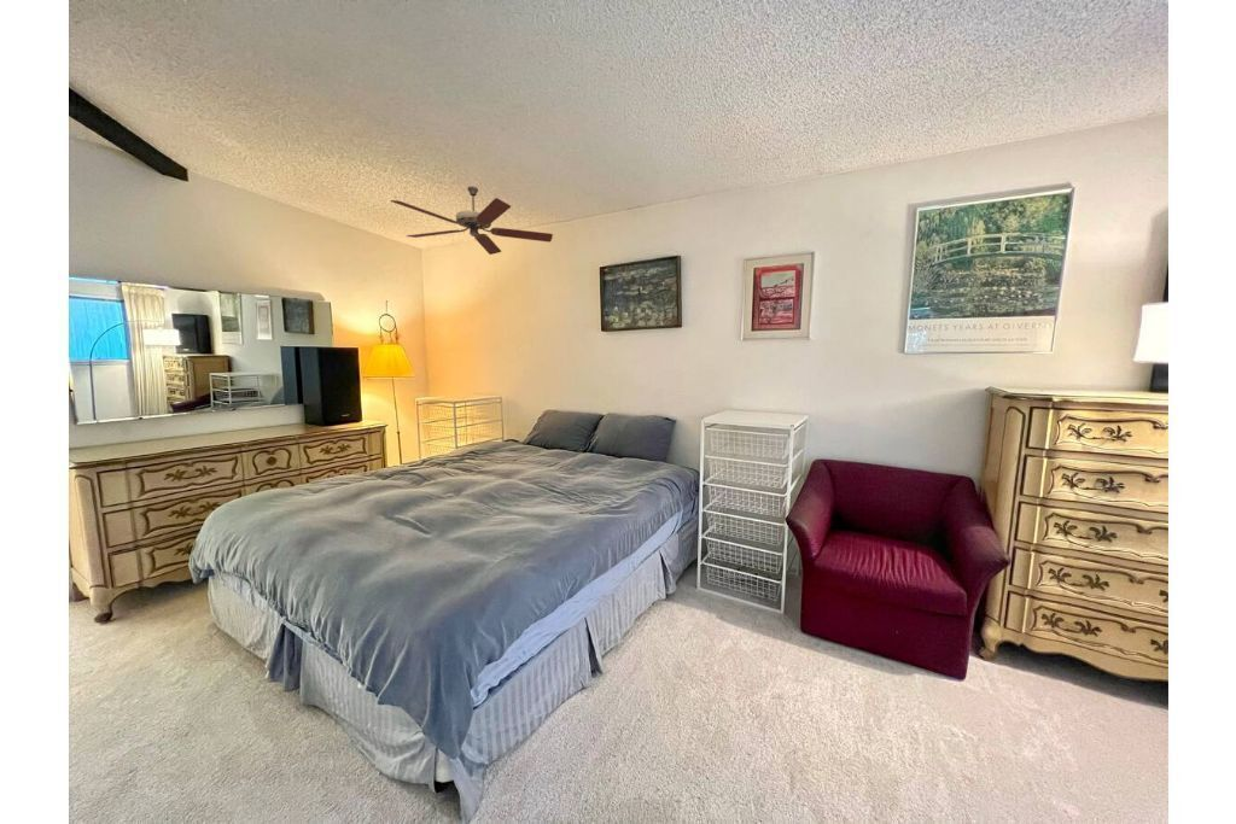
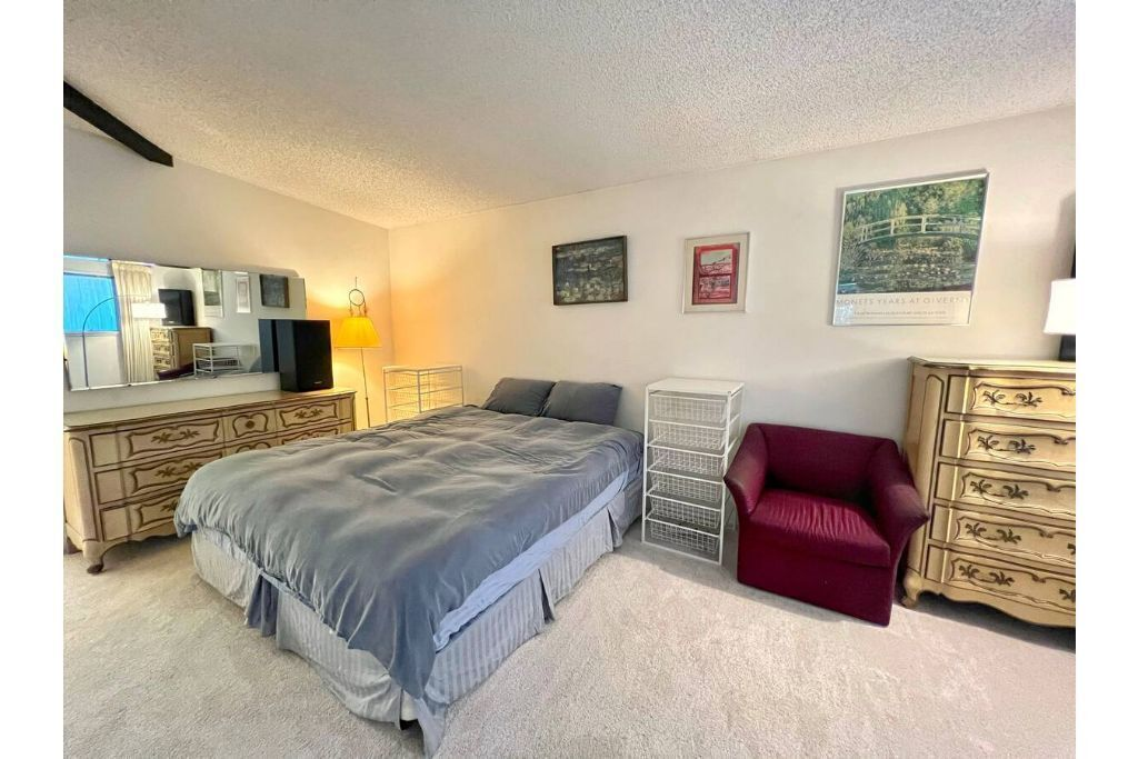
- ceiling fan [389,185,554,256]
